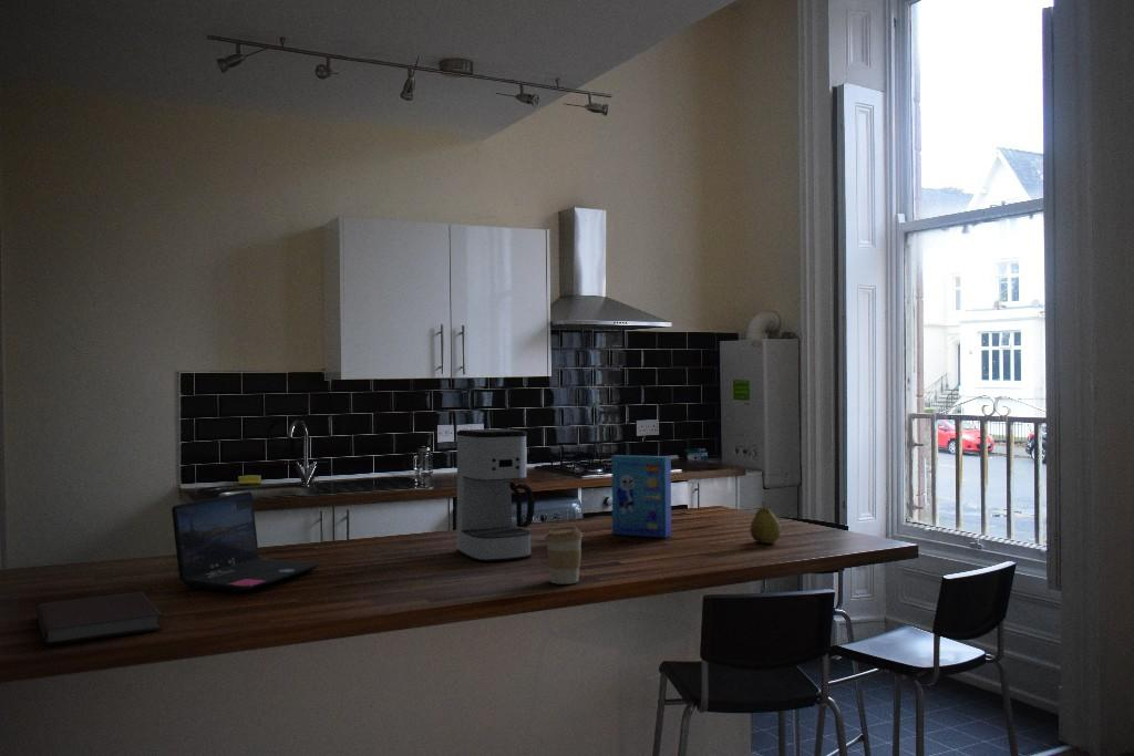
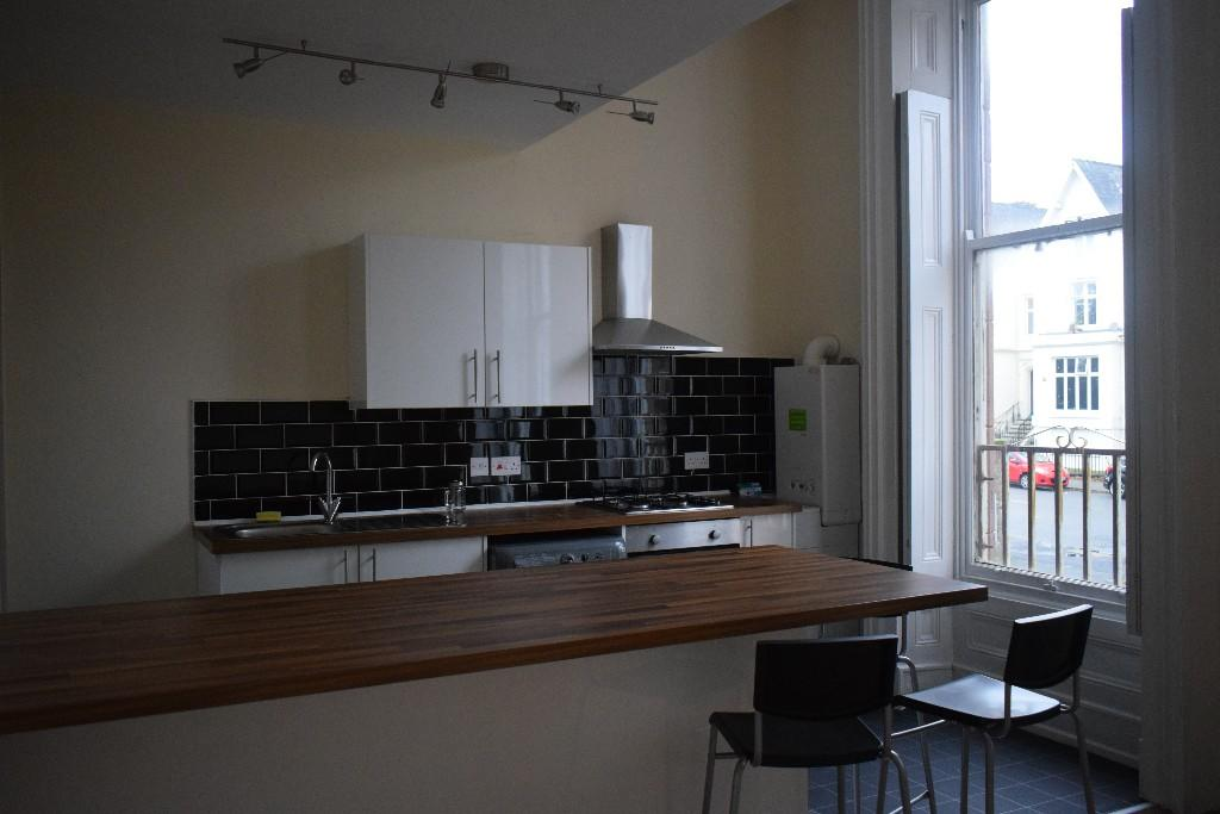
- coffee cup [544,526,584,586]
- fruit [749,500,782,545]
- laptop [171,490,320,592]
- notebook [35,590,164,645]
- cereal box [610,454,672,539]
- coffee maker [455,428,536,562]
